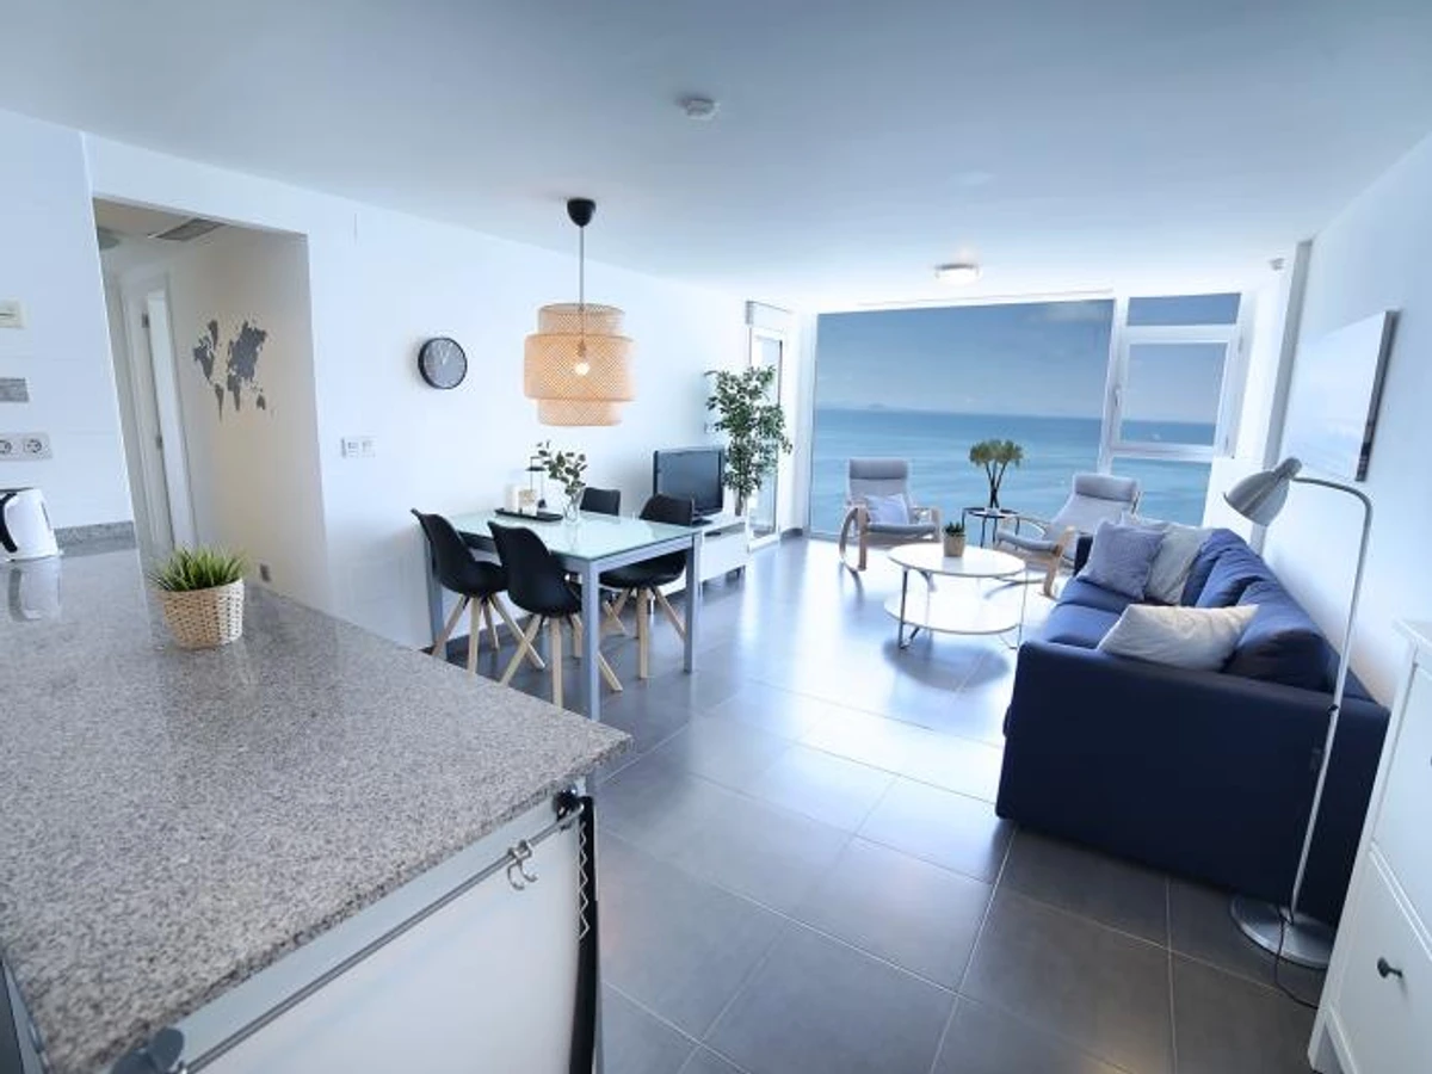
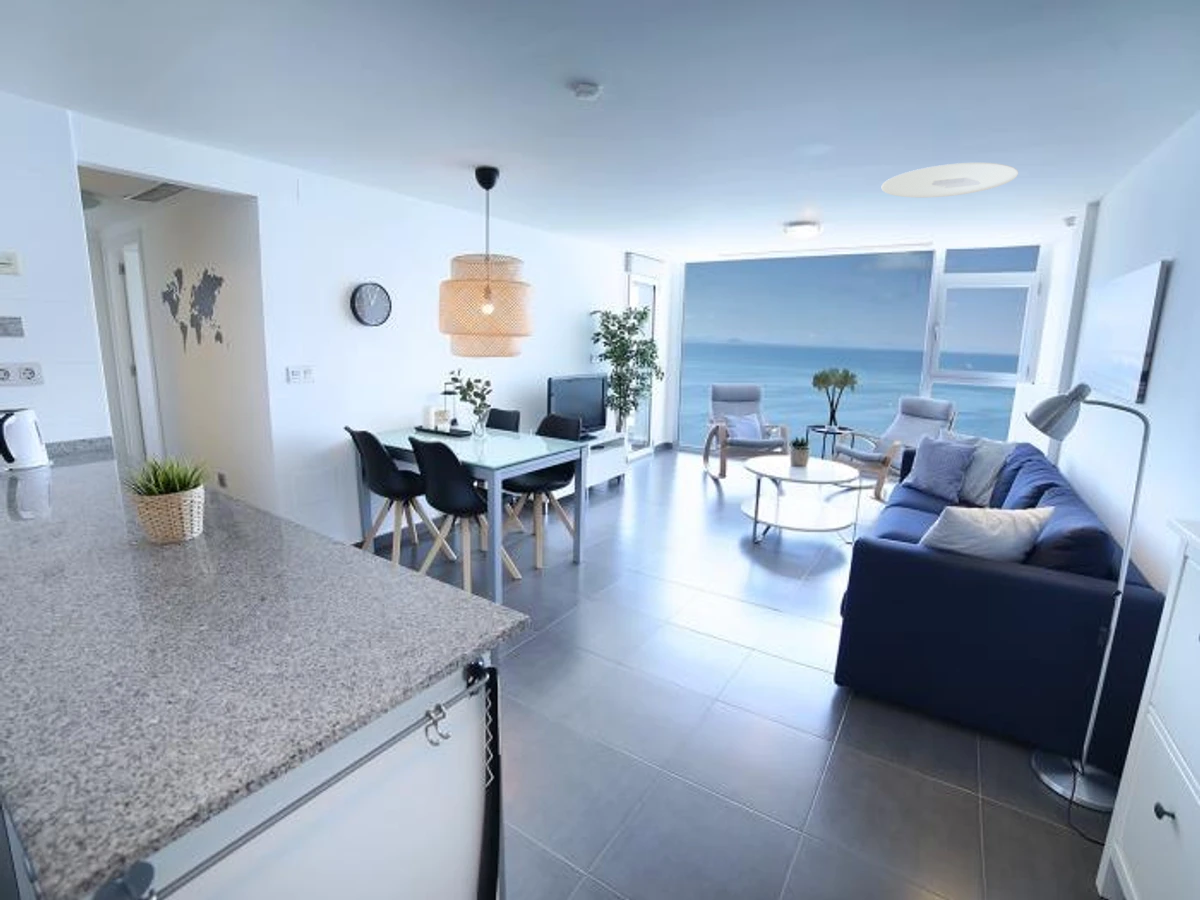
+ ceiling light [881,162,1019,199]
